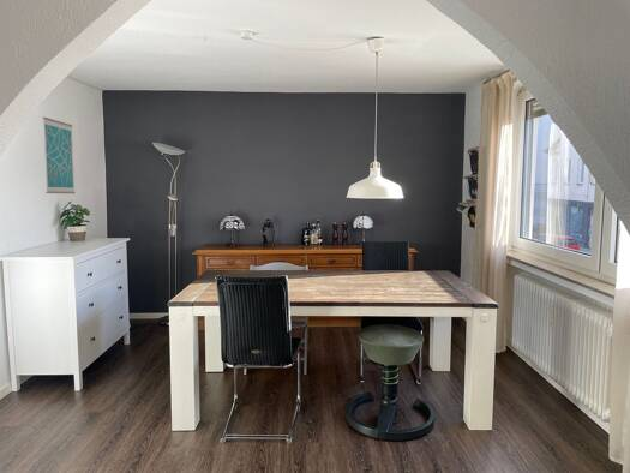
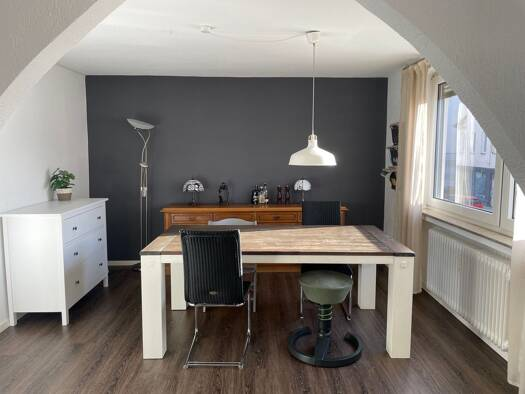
- wall art [41,116,77,194]
